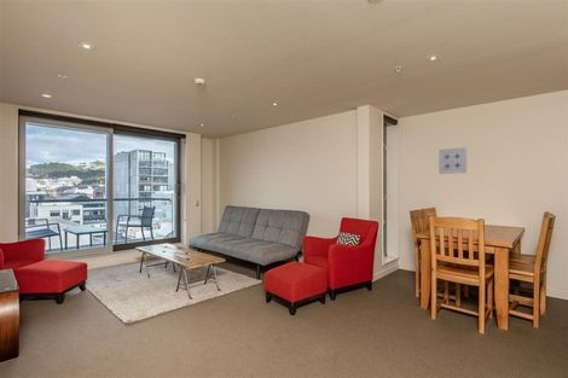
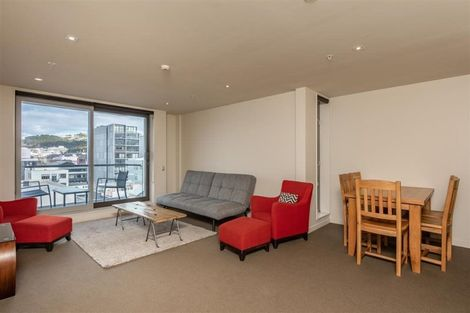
- wall art [437,146,468,175]
